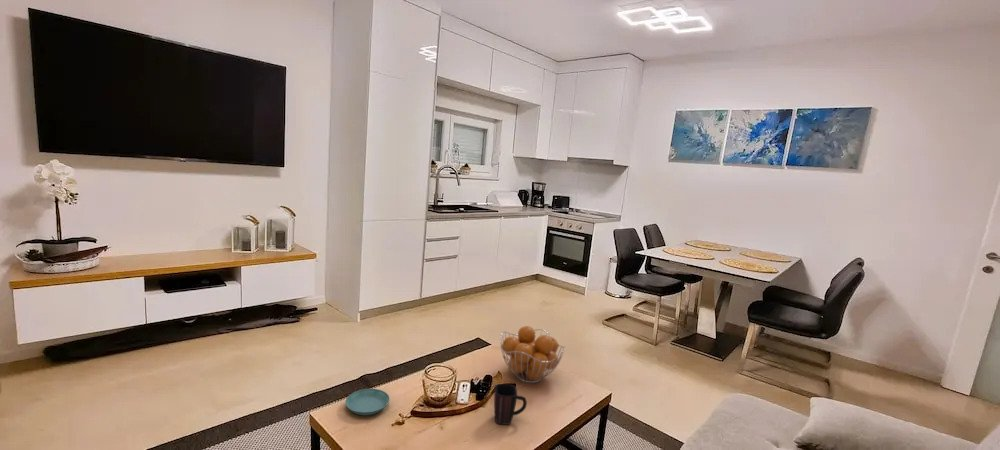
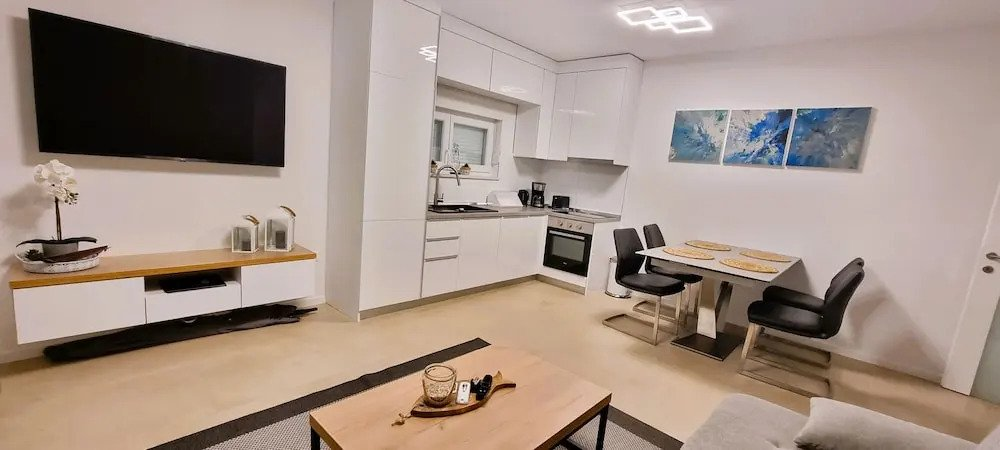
- fruit basket [499,325,566,384]
- saucer [345,388,390,416]
- mug [493,383,528,426]
